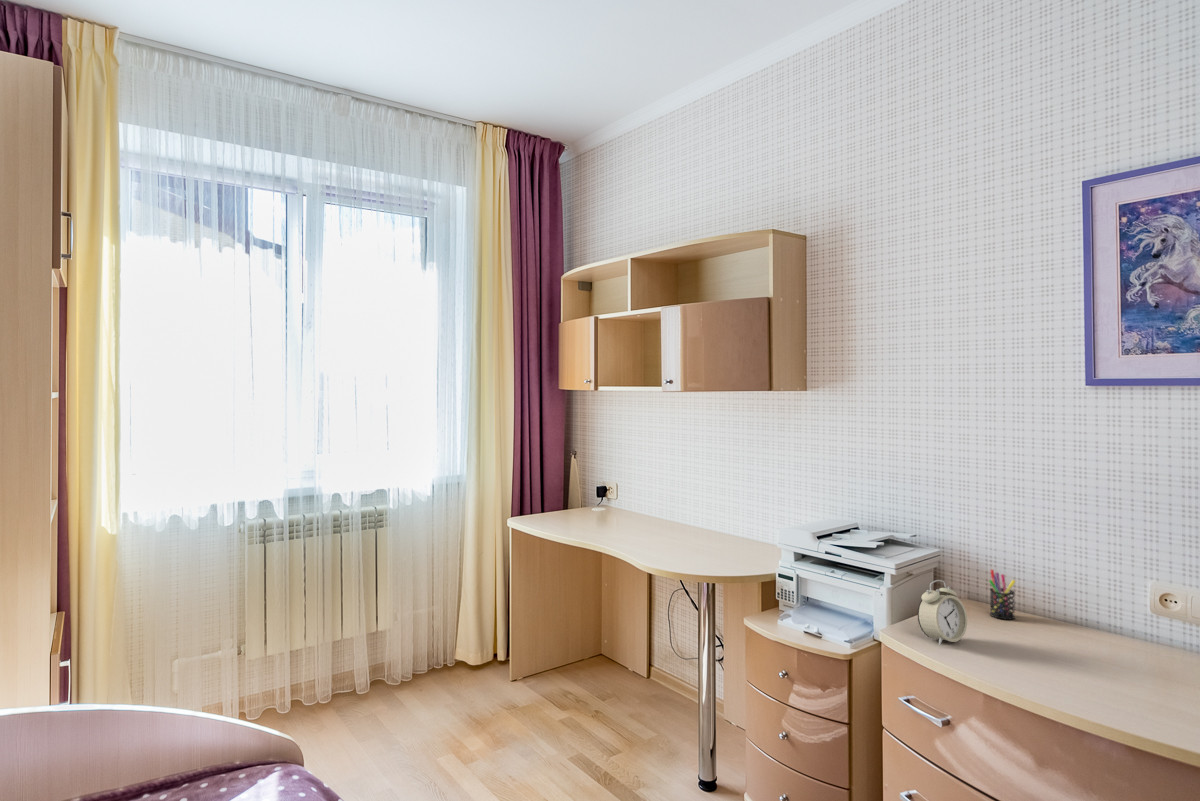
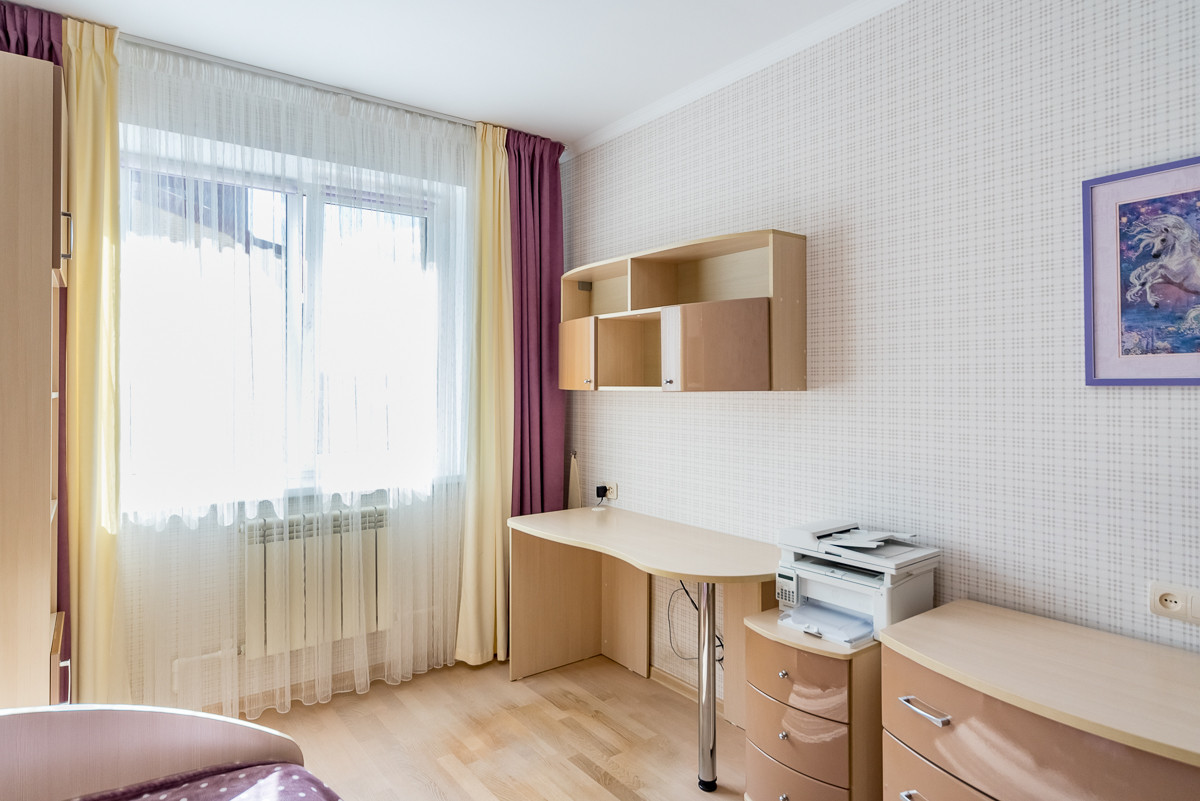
- alarm clock [917,579,968,646]
- pen holder [988,569,1017,620]
